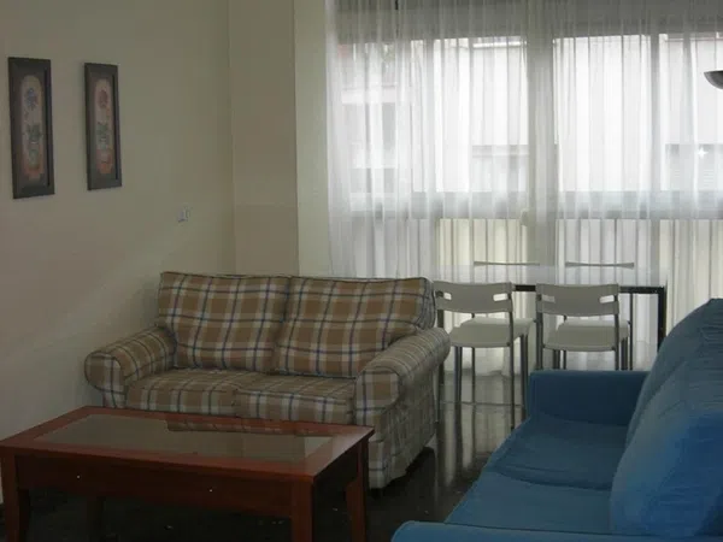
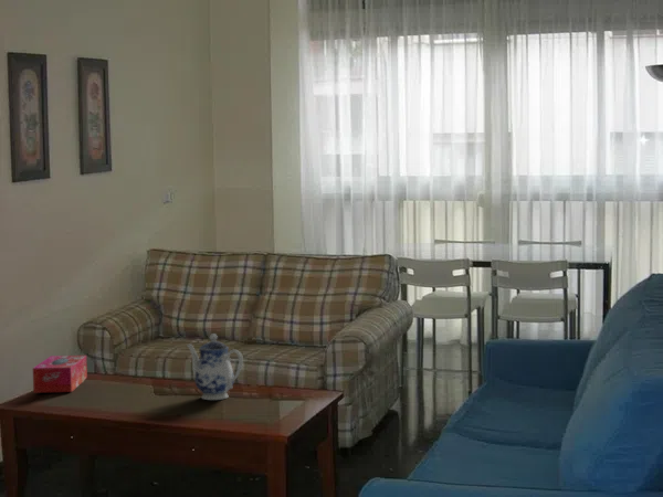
+ tissue box [32,355,88,394]
+ teapot [186,332,244,401]
